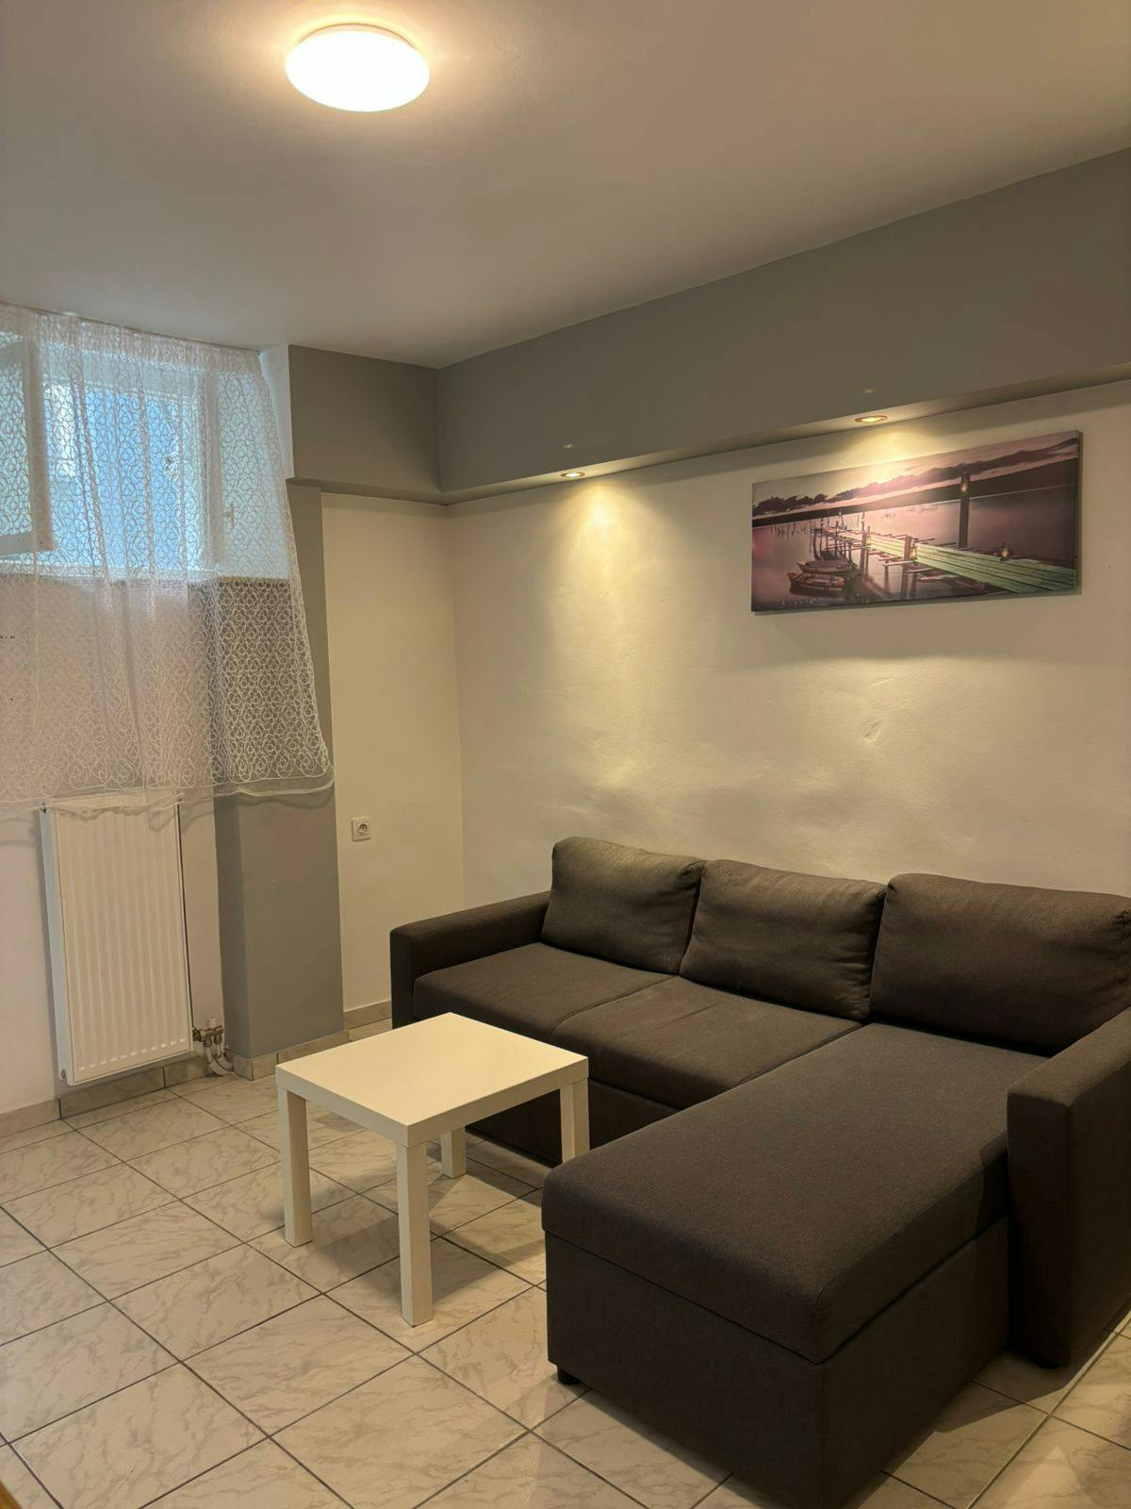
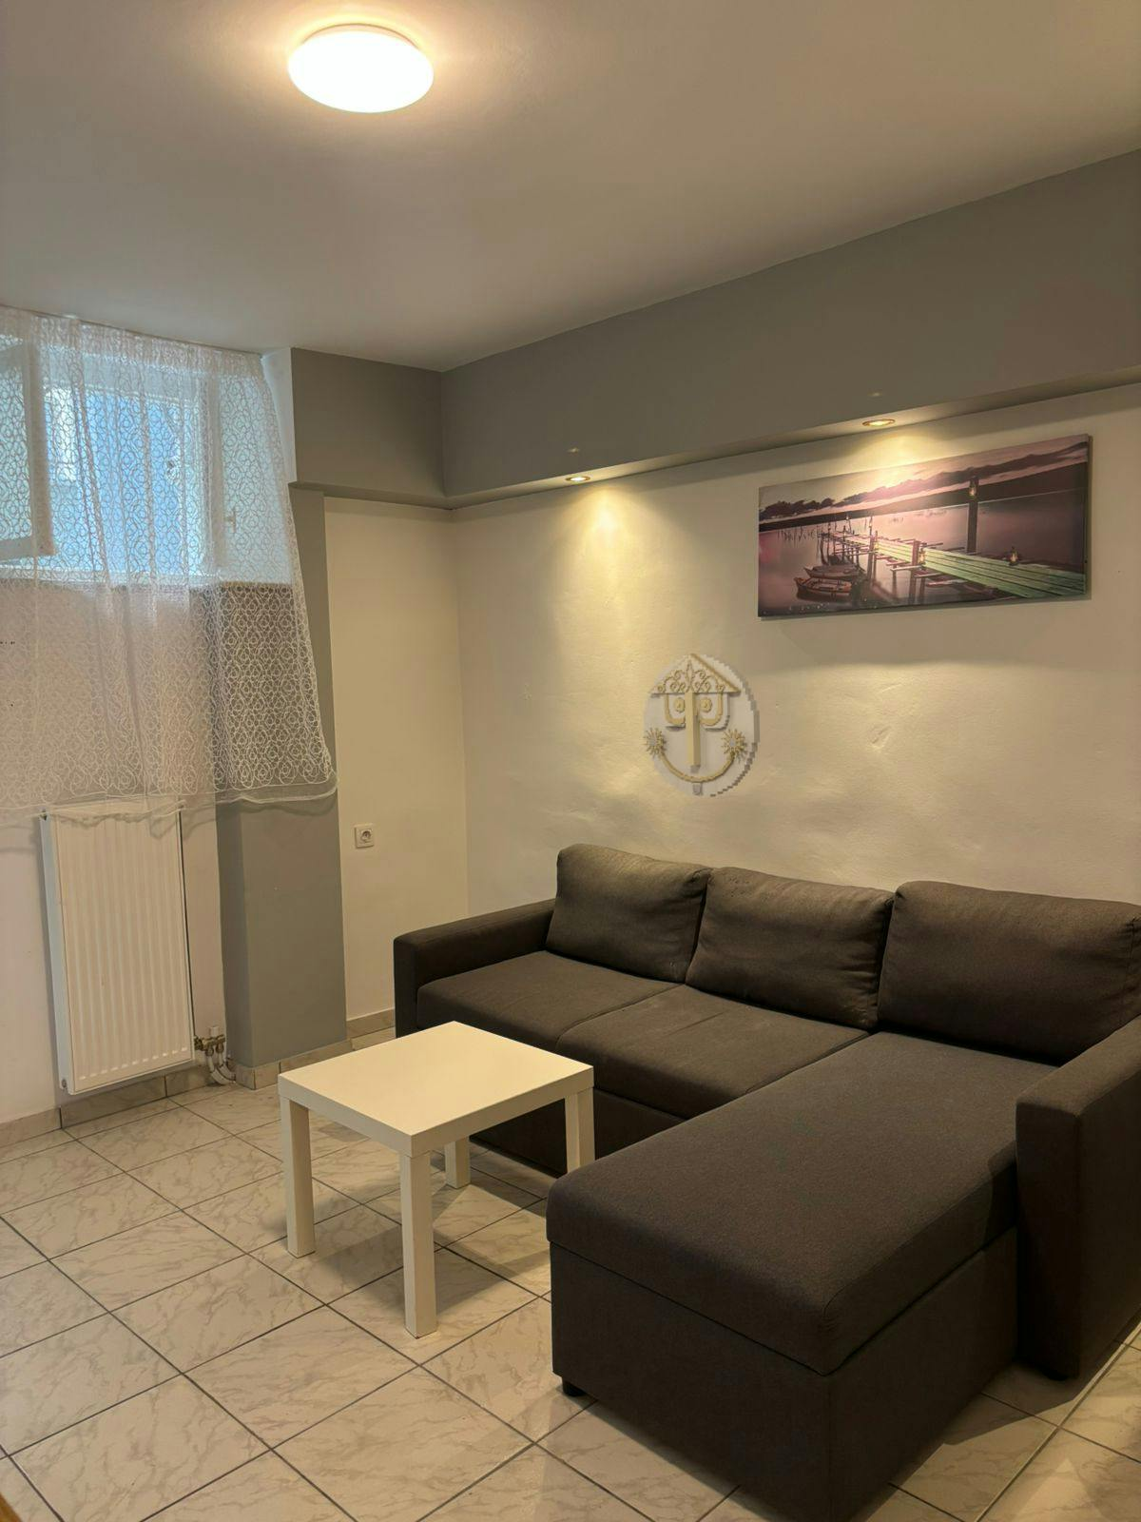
+ wall decoration [642,653,761,798]
